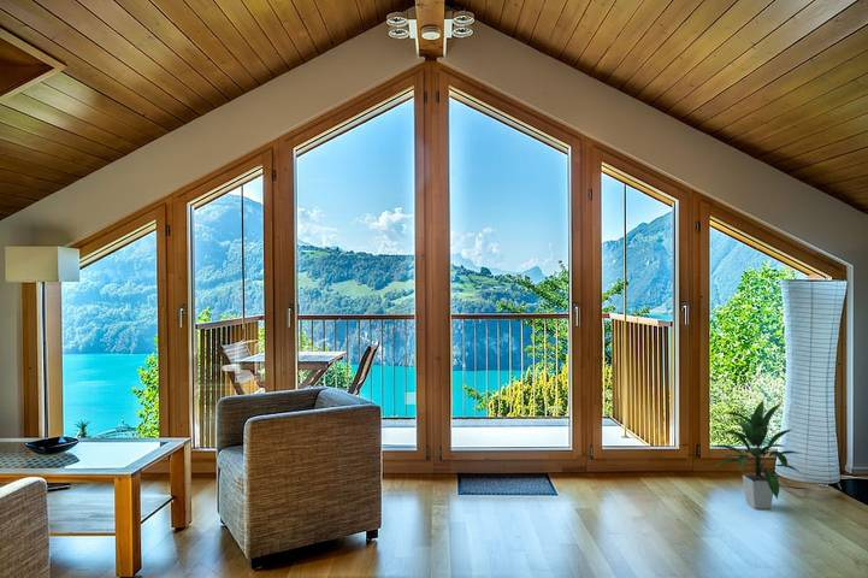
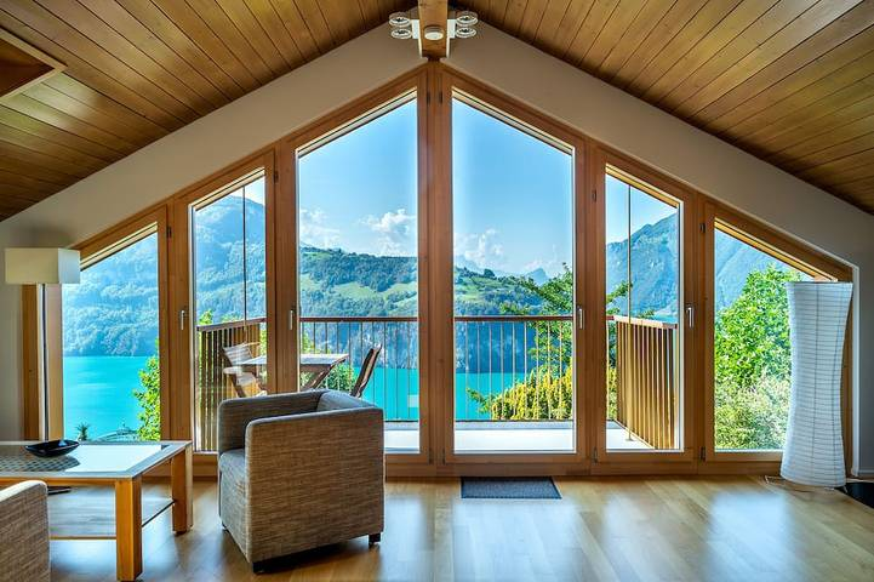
- indoor plant [713,399,802,511]
